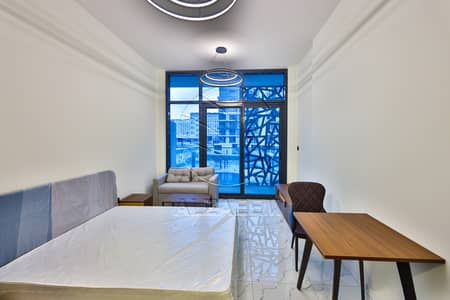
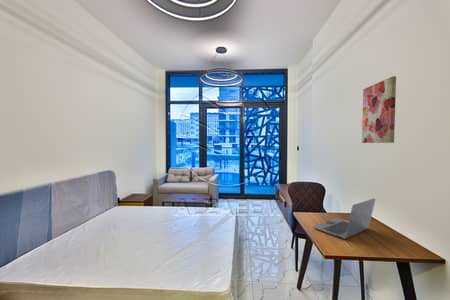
+ wall art [361,75,397,144]
+ laptop [312,197,376,240]
